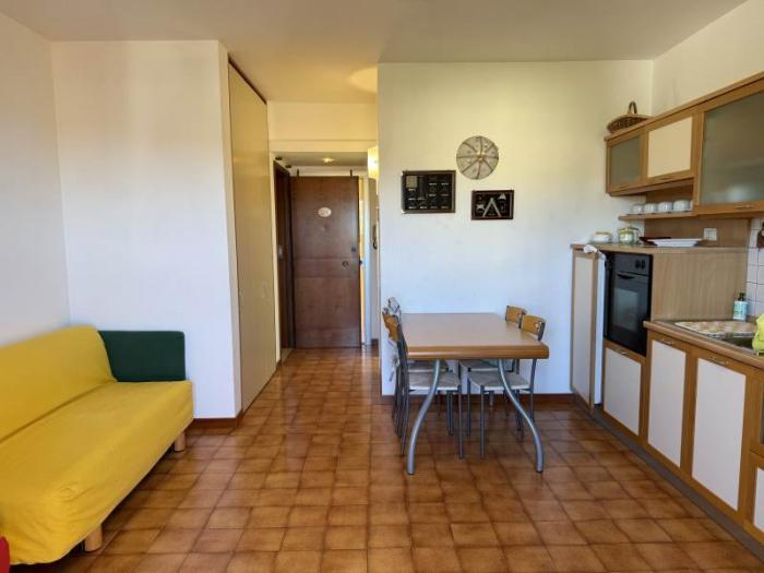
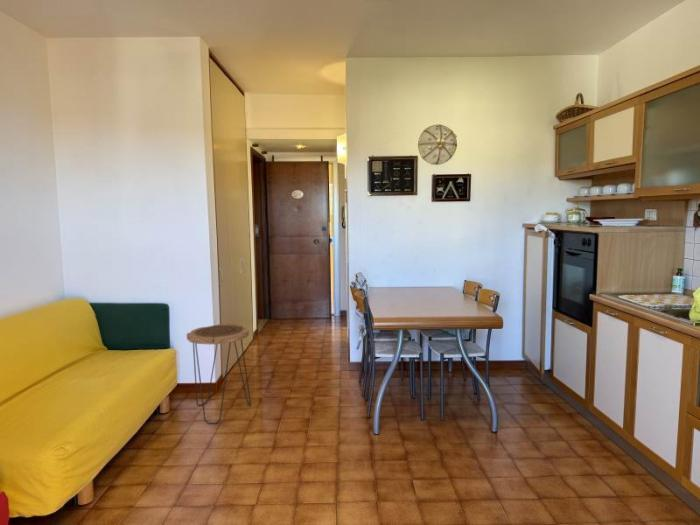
+ side table [186,323,252,425]
